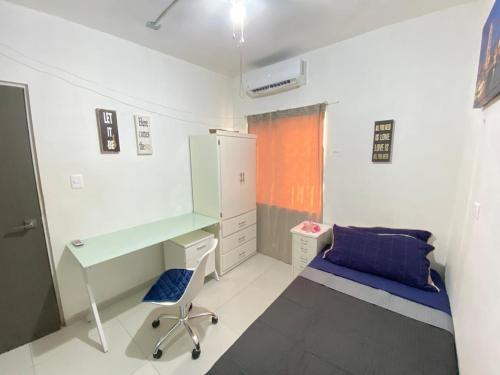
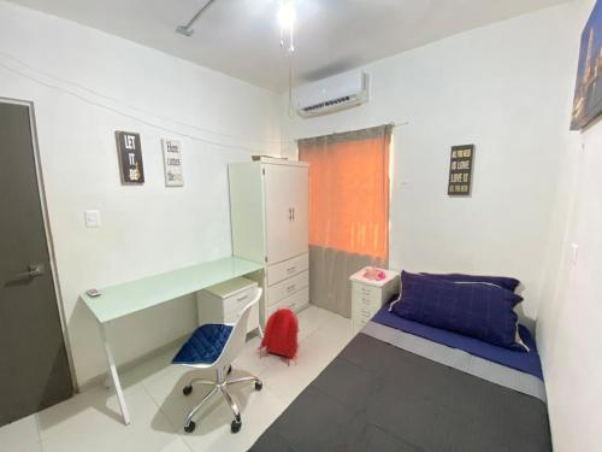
+ backpack [255,305,301,366]
